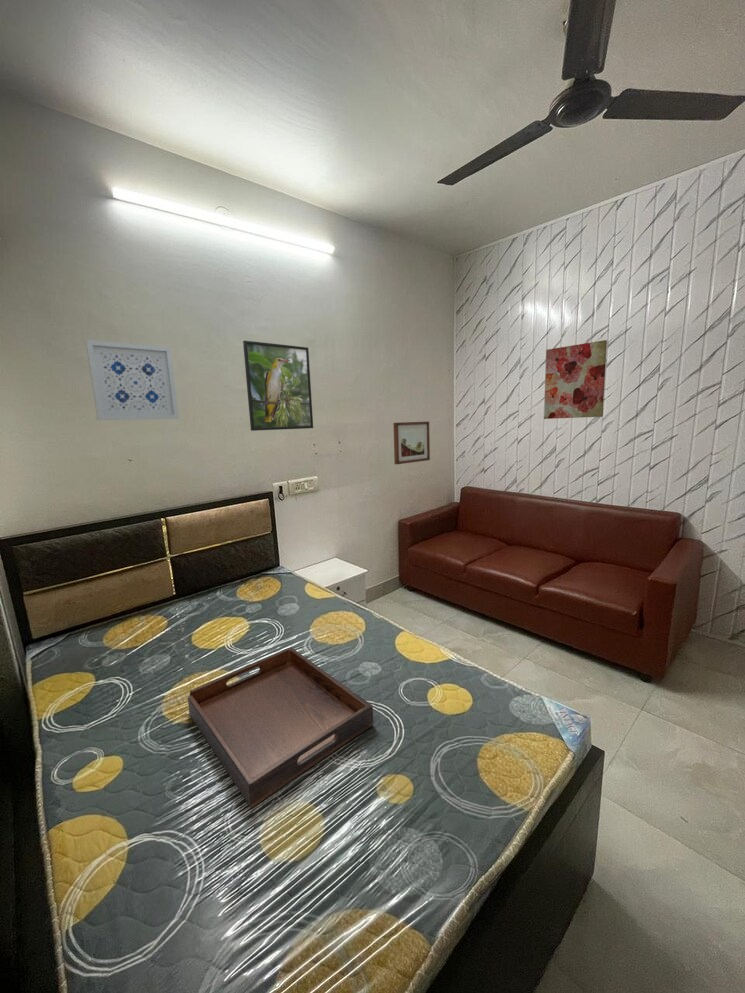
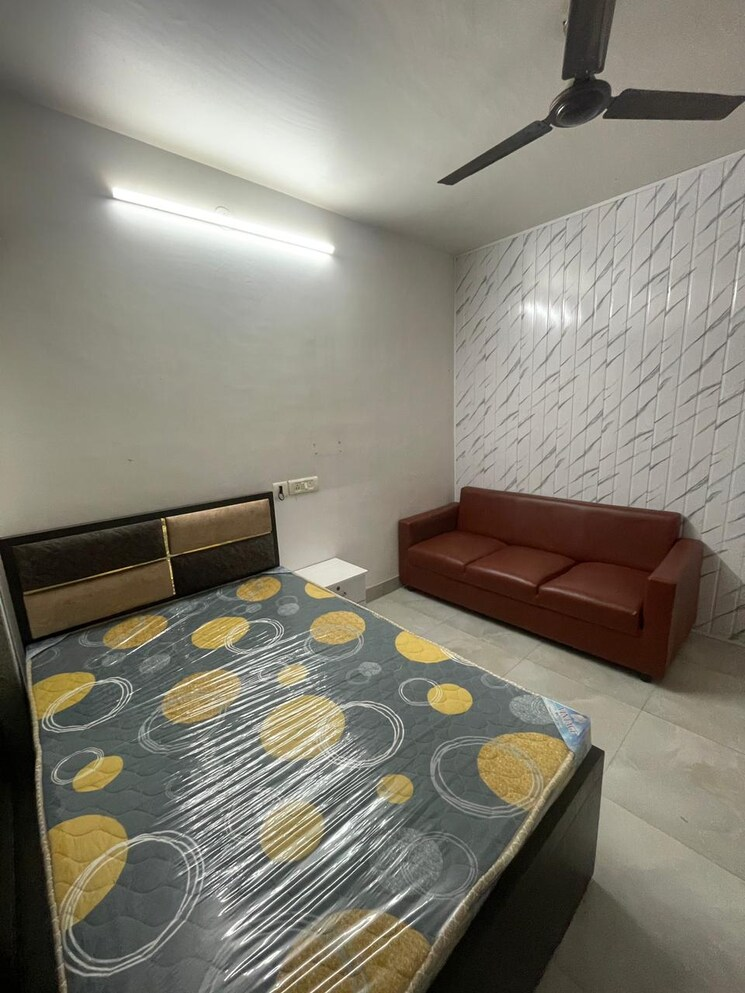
- serving tray [187,647,374,809]
- wall art [543,339,608,420]
- wall art [85,339,180,421]
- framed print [242,340,314,432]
- wall art [392,420,431,465]
